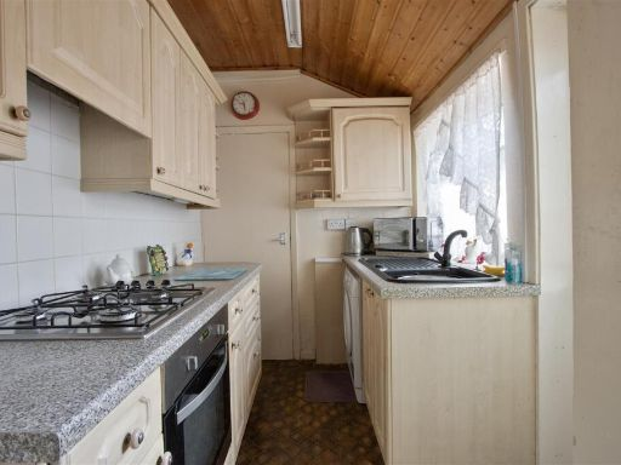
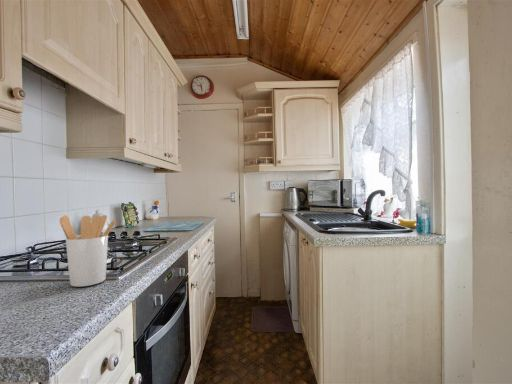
+ utensil holder [59,214,117,288]
